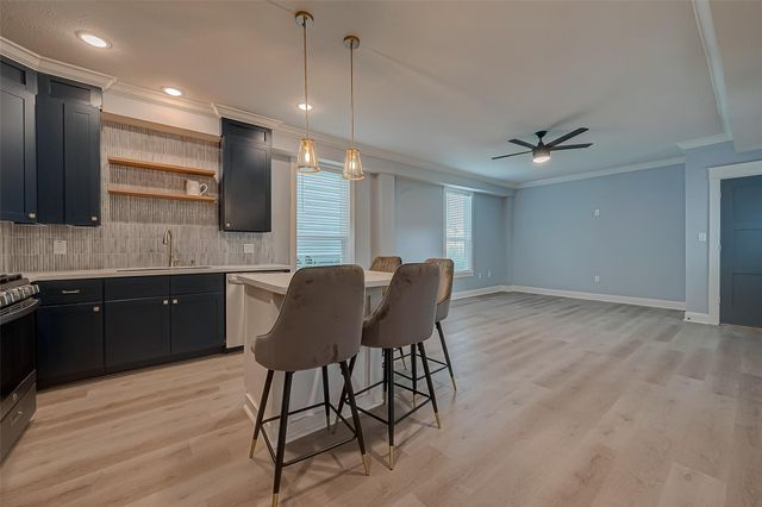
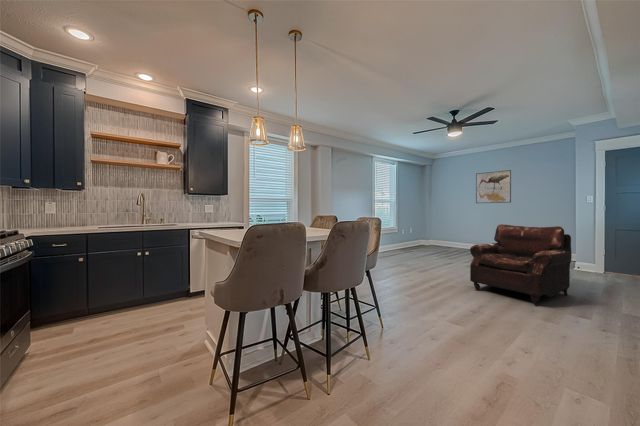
+ leather [469,224,573,306]
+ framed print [475,169,512,204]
